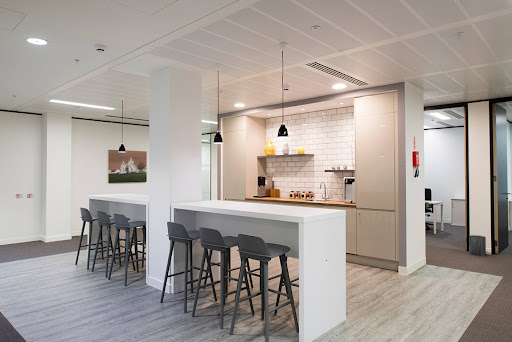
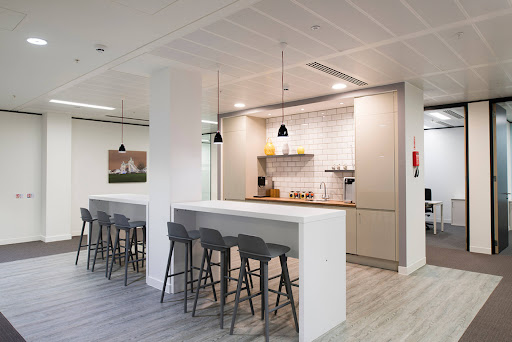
- trash can [468,234,487,257]
